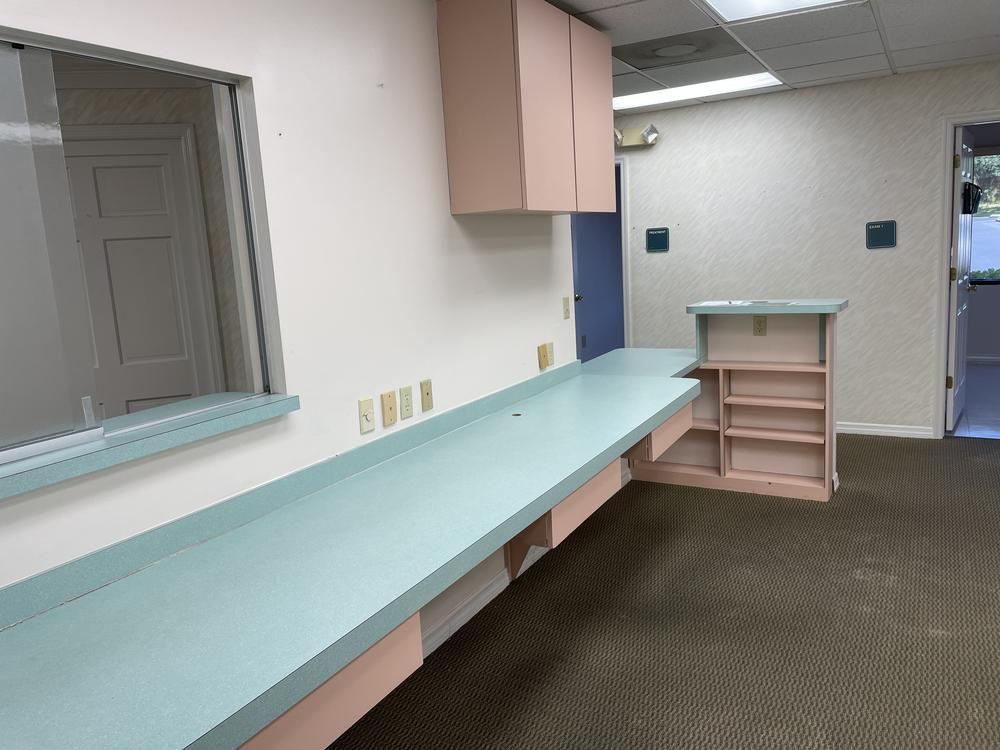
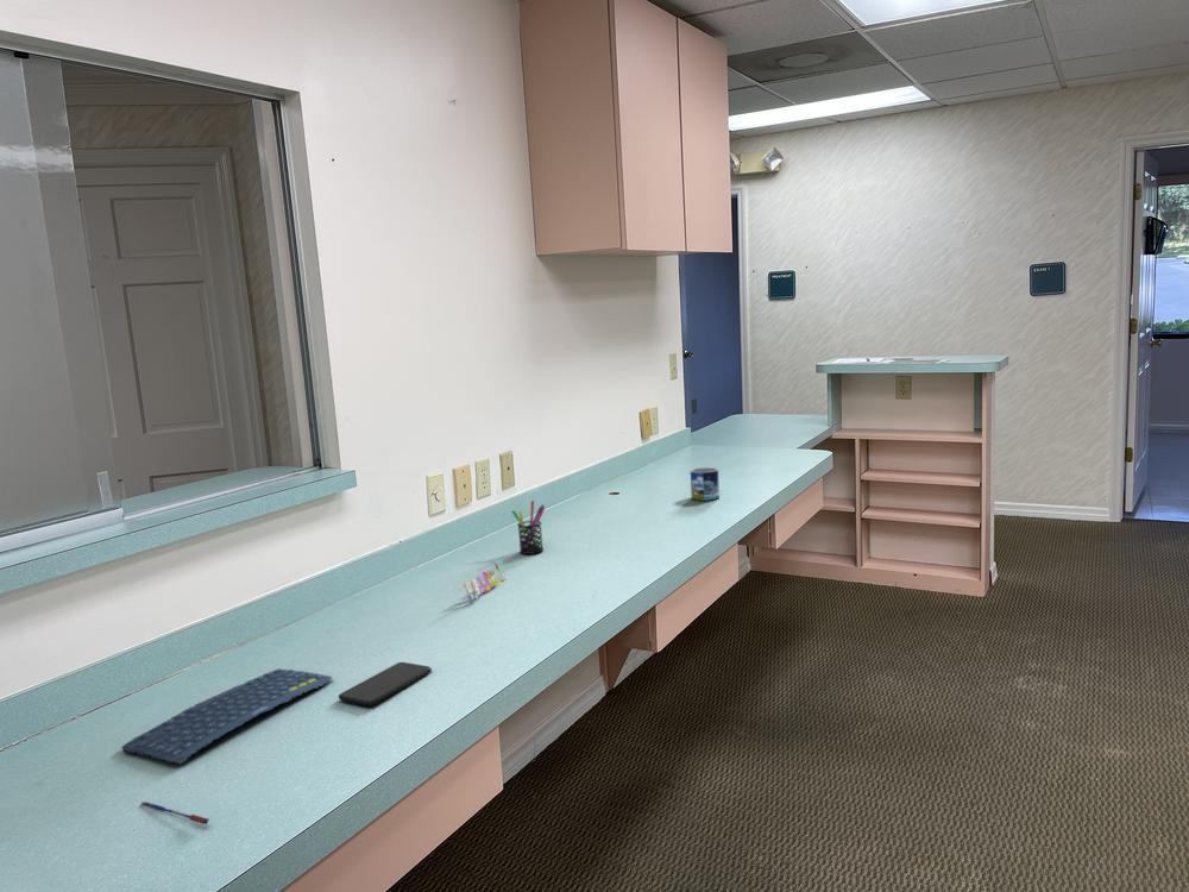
+ keyboard [120,667,333,765]
+ smartphone [338,661,433,706]
+ pen [140,800,210,825]
+ pen holder [510,500,546,555]
+ mug [690,466,721,502]
+ sticky notes [463,559,598,601]
